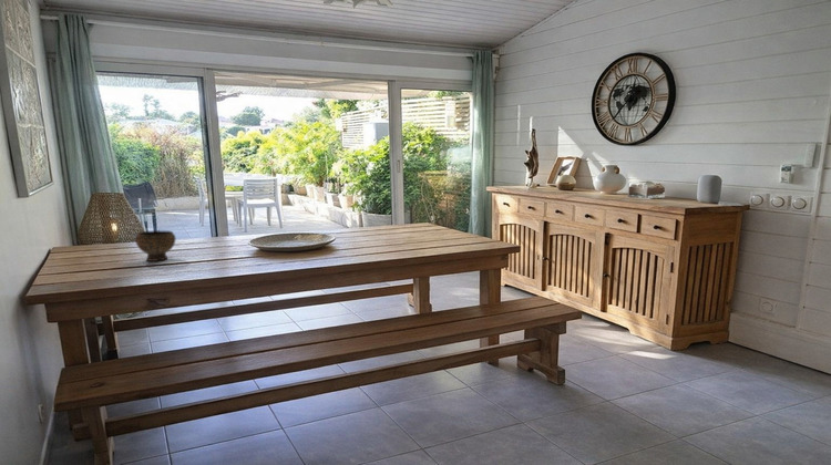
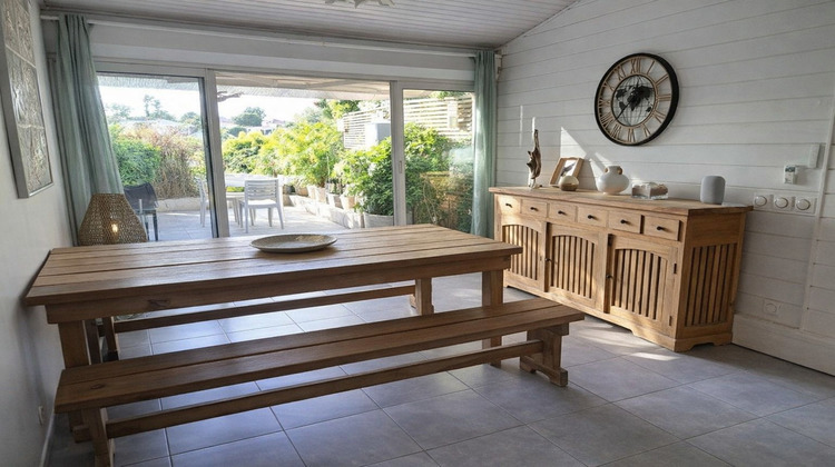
- bowl [134,229,177,262]
